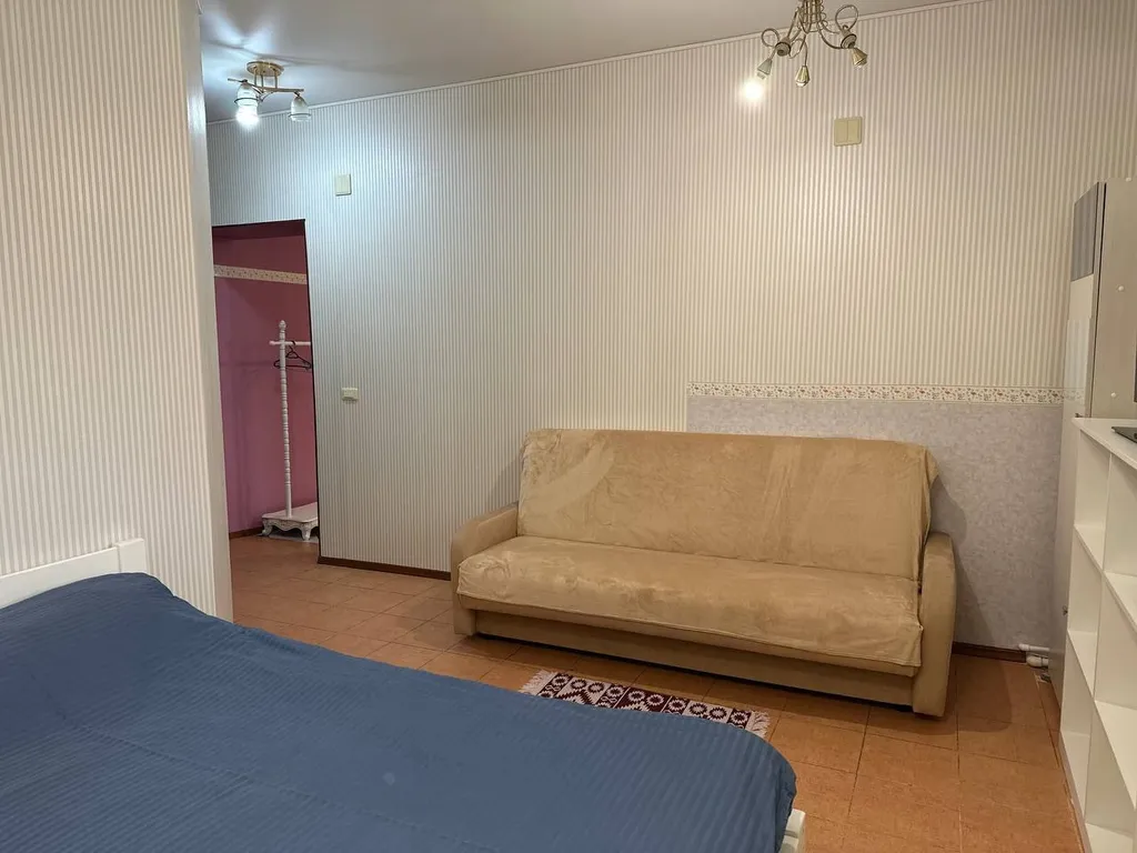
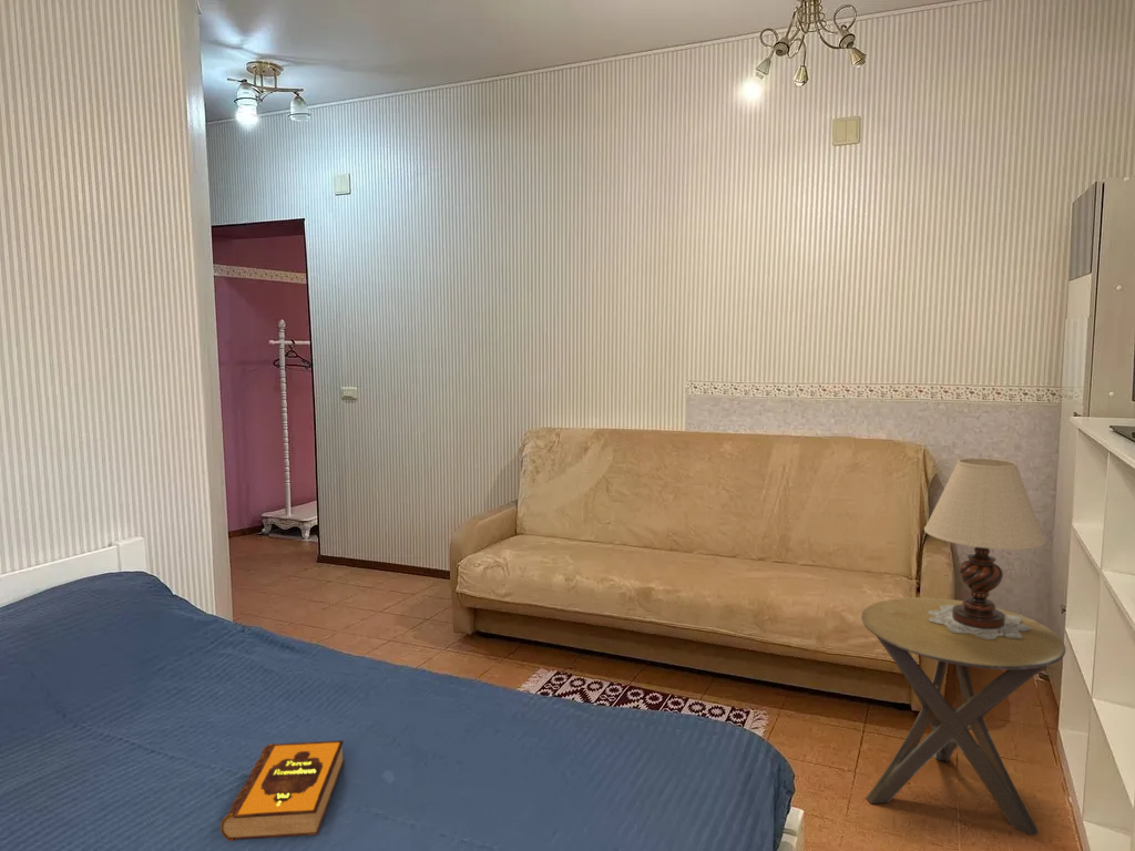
+ table lamp [923,458,1046,639]
+ side table [860,596,1066,838]
+ hardback book [219,739,346,842]
